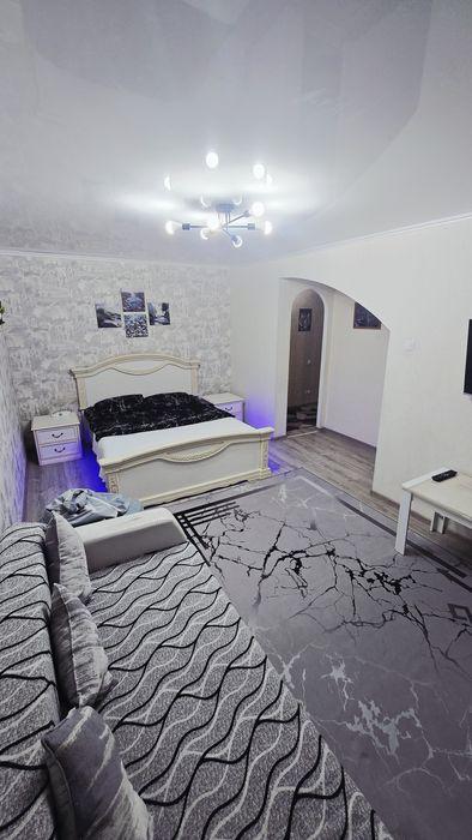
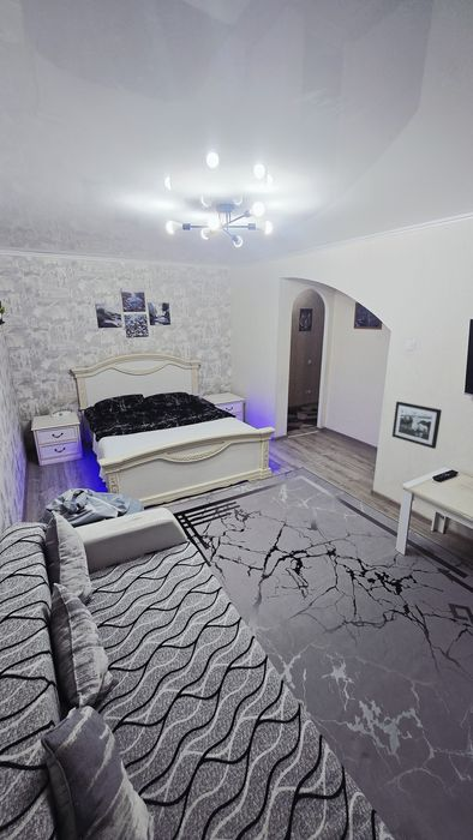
+ picture frame [391,401,443,450]
